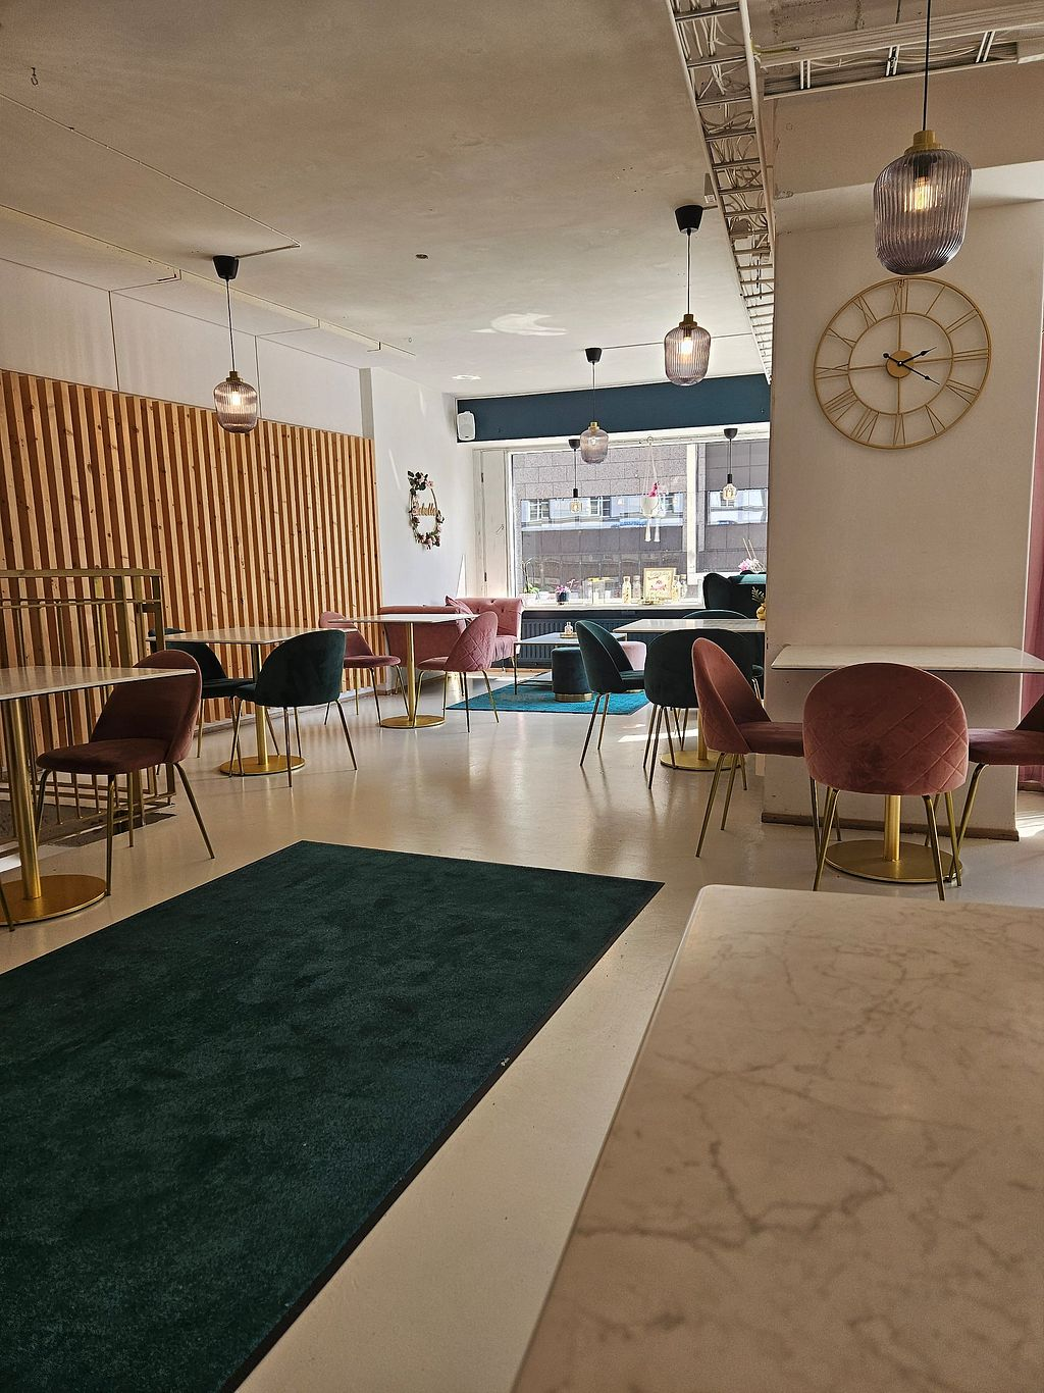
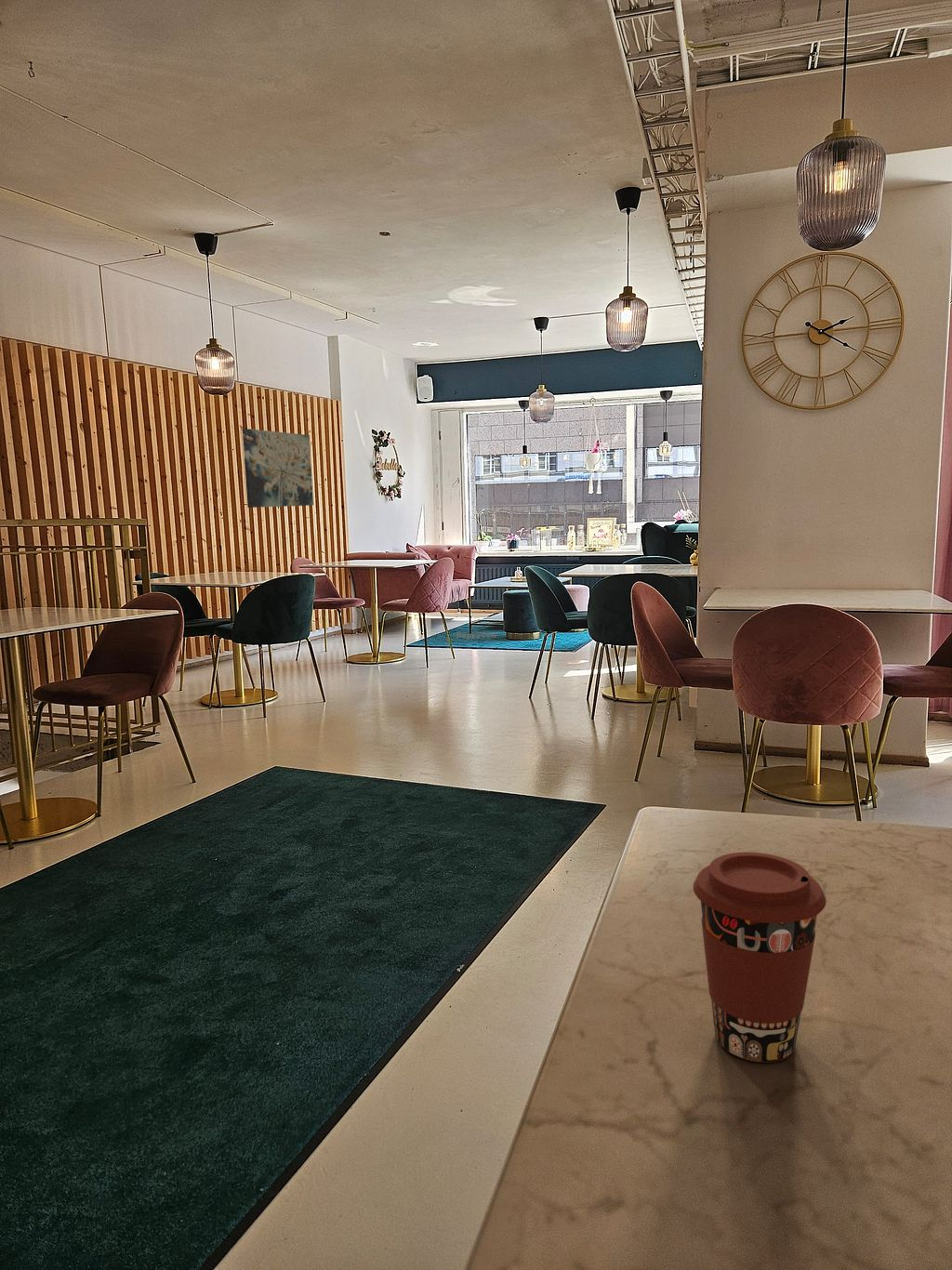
+ wall art [242,428,314,509]
+ coffee cup [693,852,827,1064]
